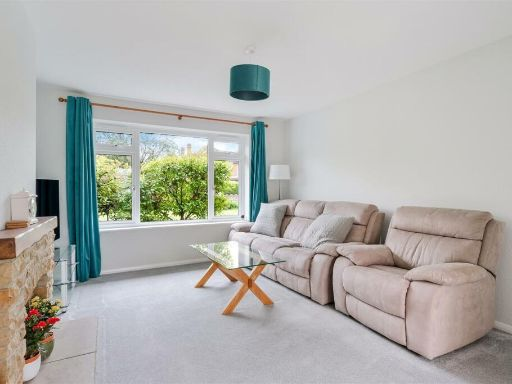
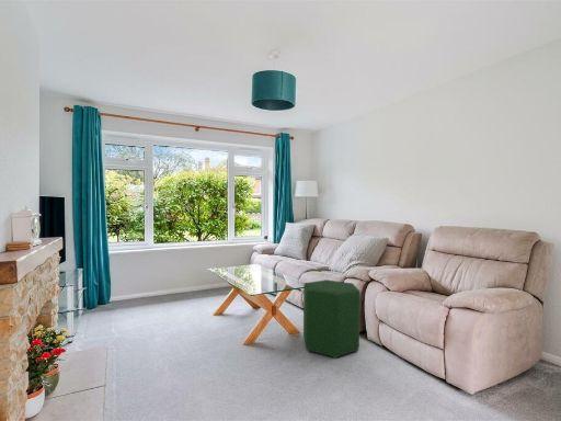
+ ottoman [302,278,362,360]
